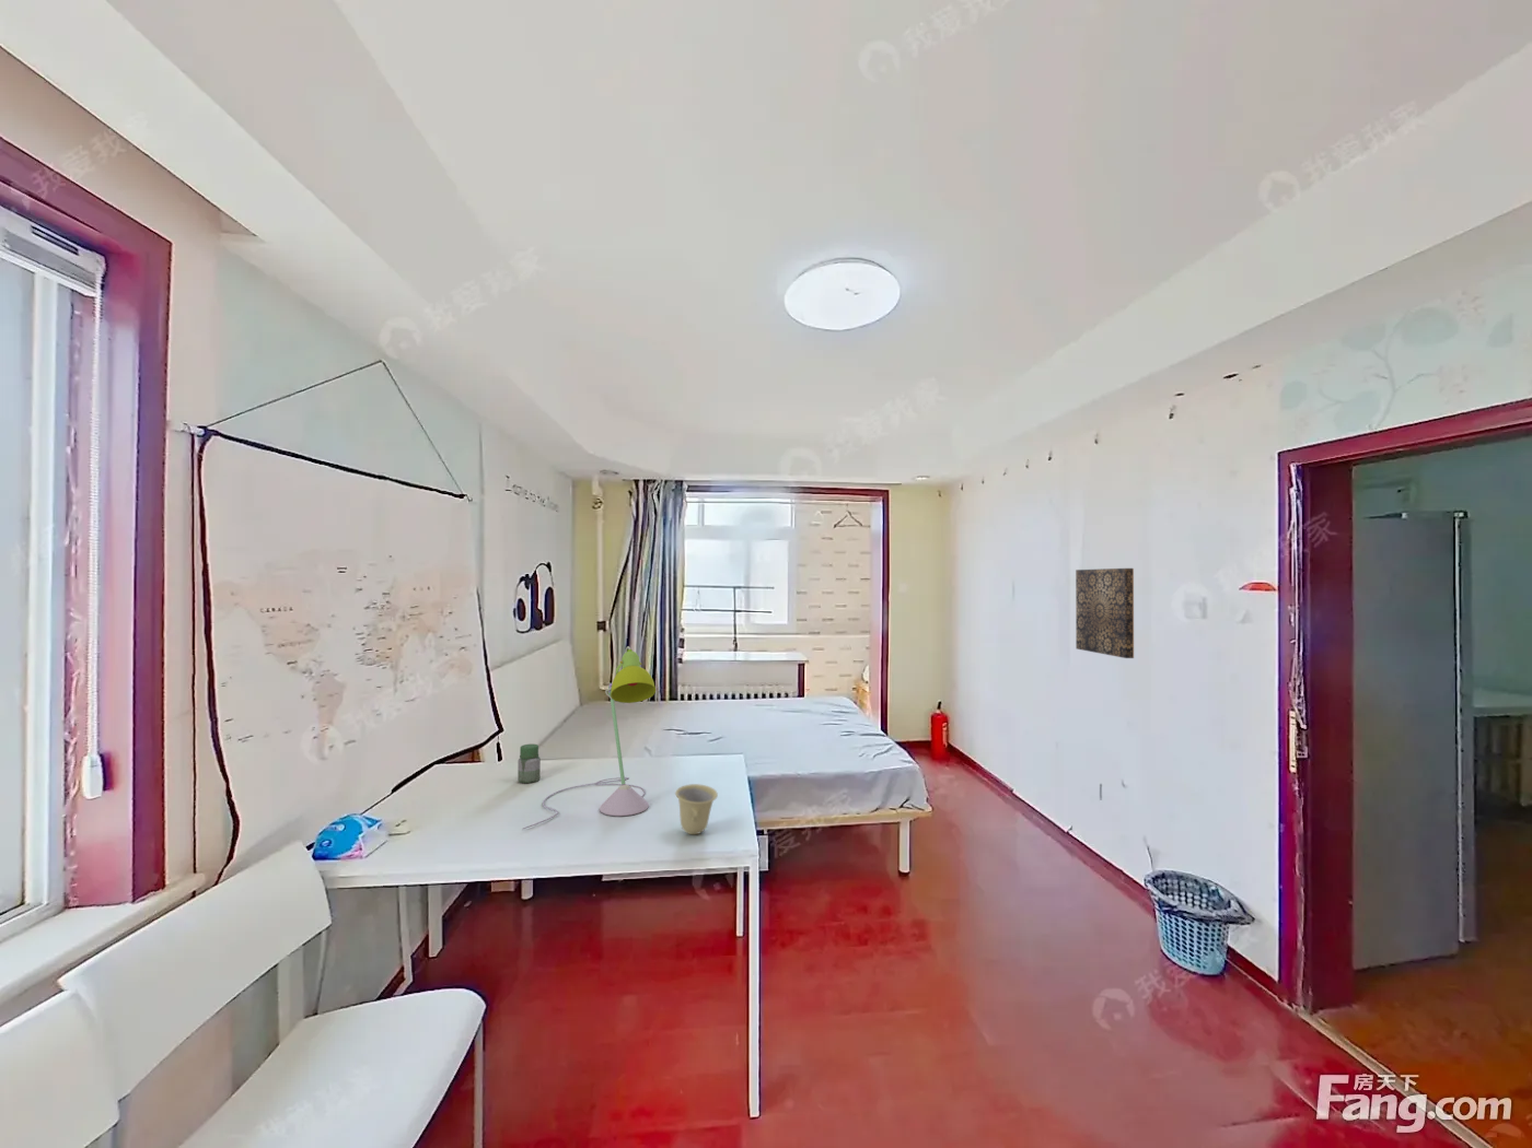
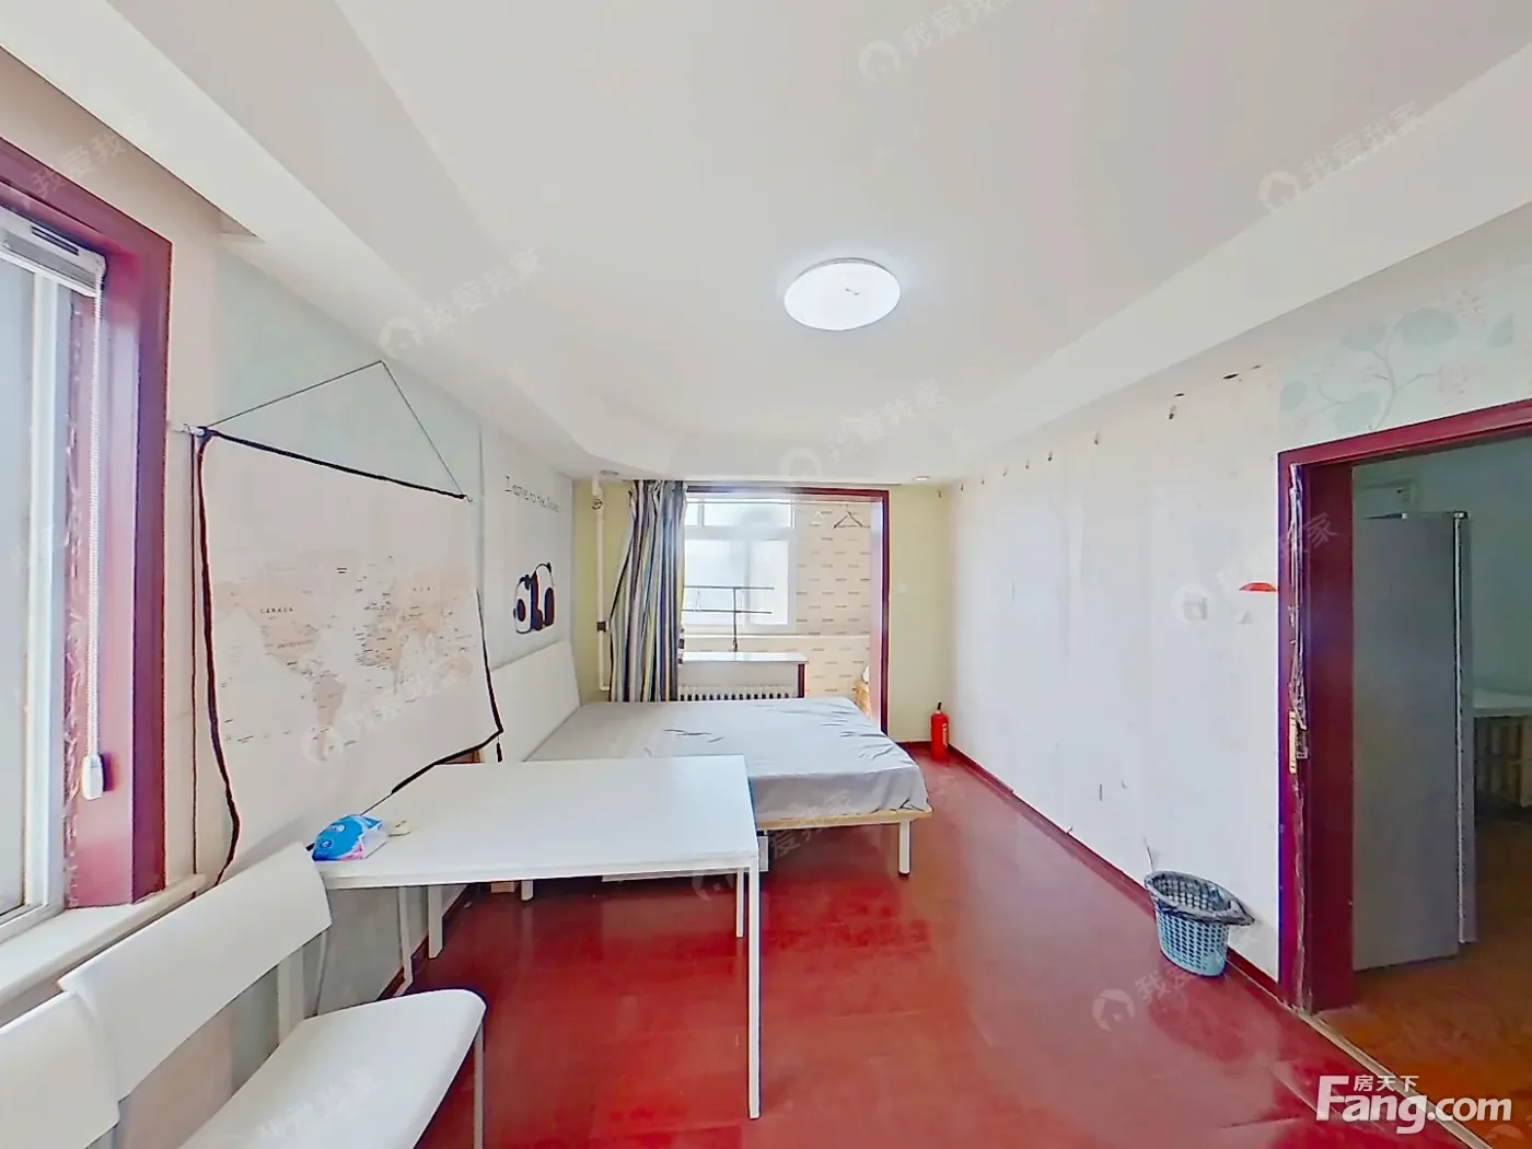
- jar [516,743,542,784]
- wall art [1075,568,1135,660]
- desk lamp [522,645,656,830]
- cup [674,783,719,836]
